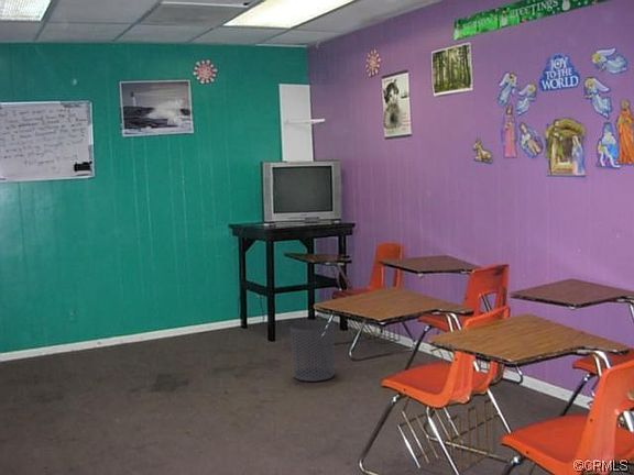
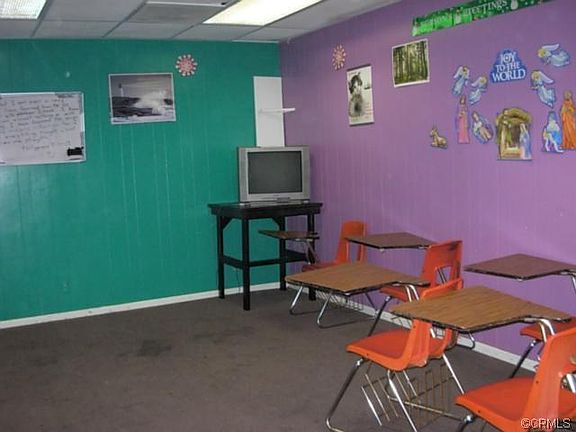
- waste bin [289,320,336,383]
